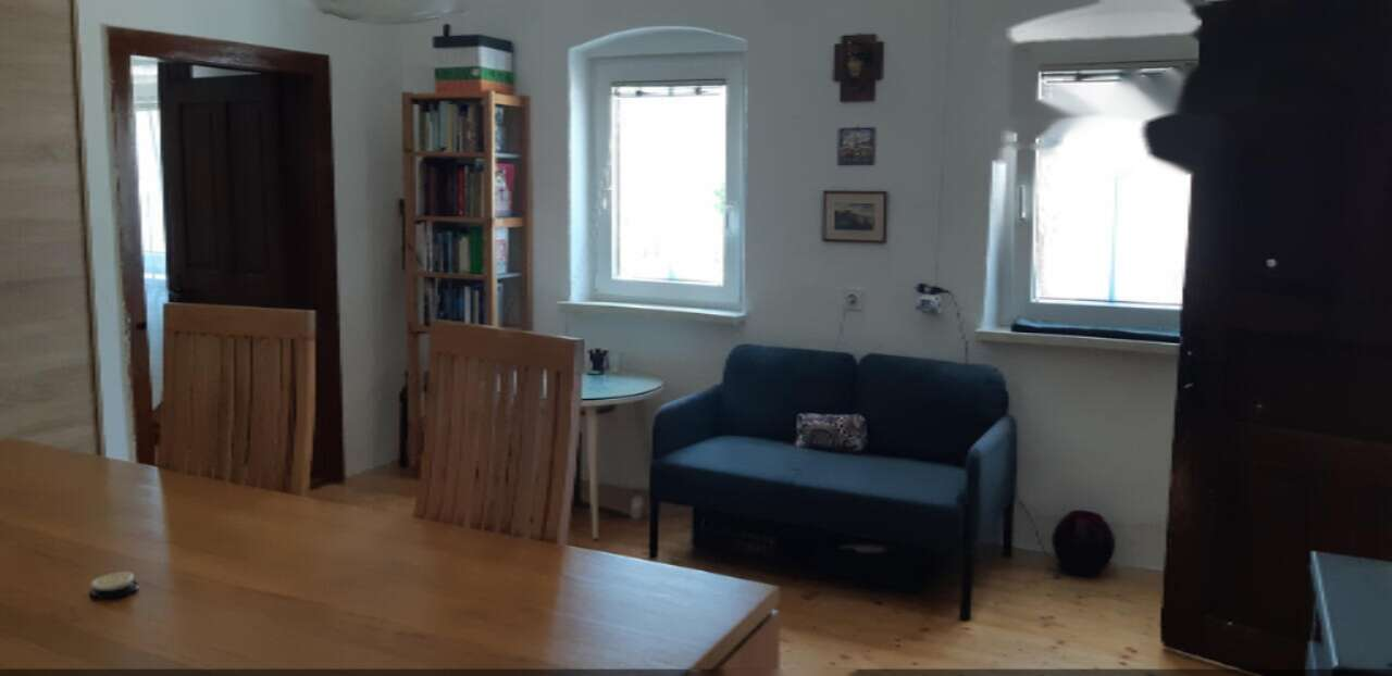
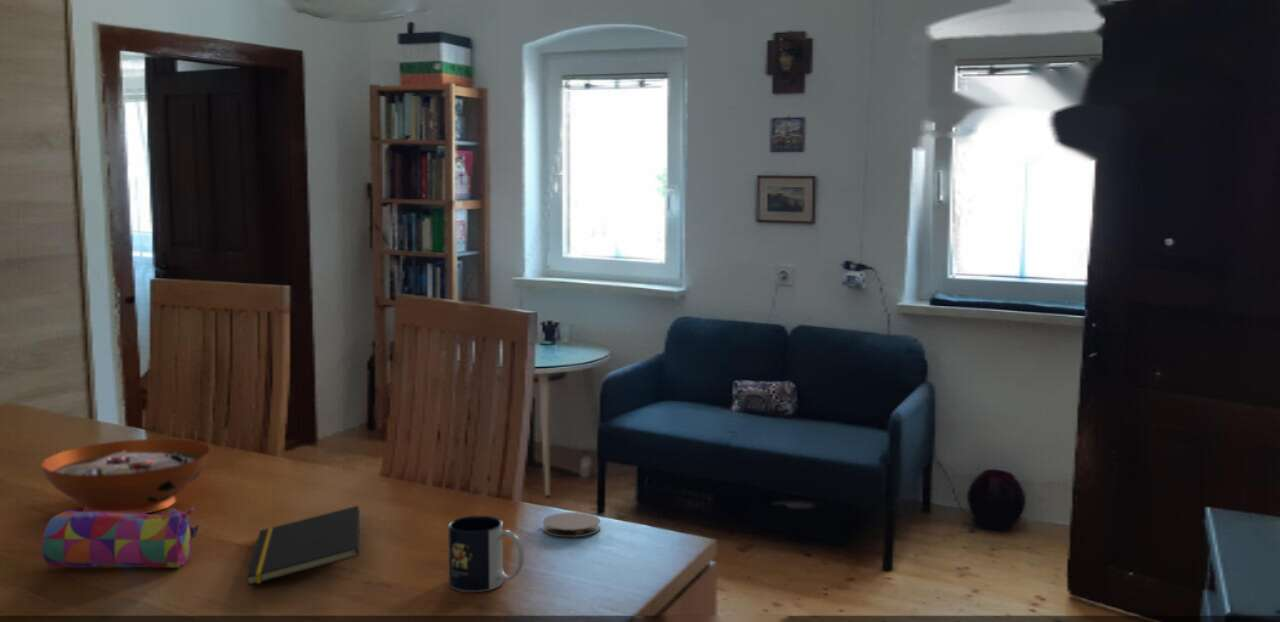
+ coaster [542,511,601,538]
+ notepad [245,505,361,587]
+ decorative bowl [40,438,210,514]
+ mug [447,515,525,593]
+ pencil case [40,506,200,569]
